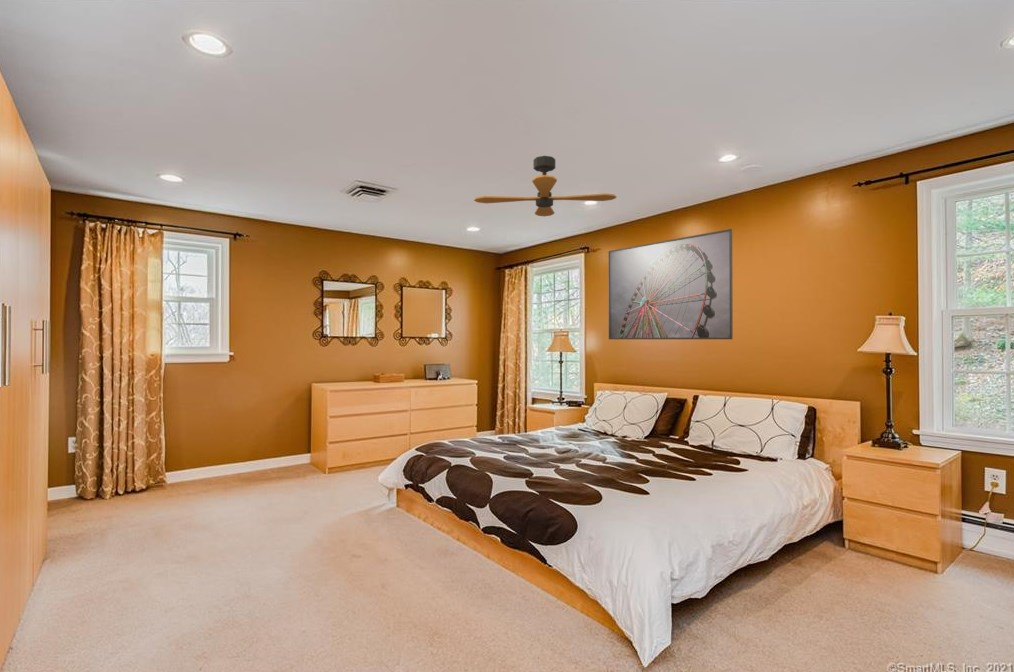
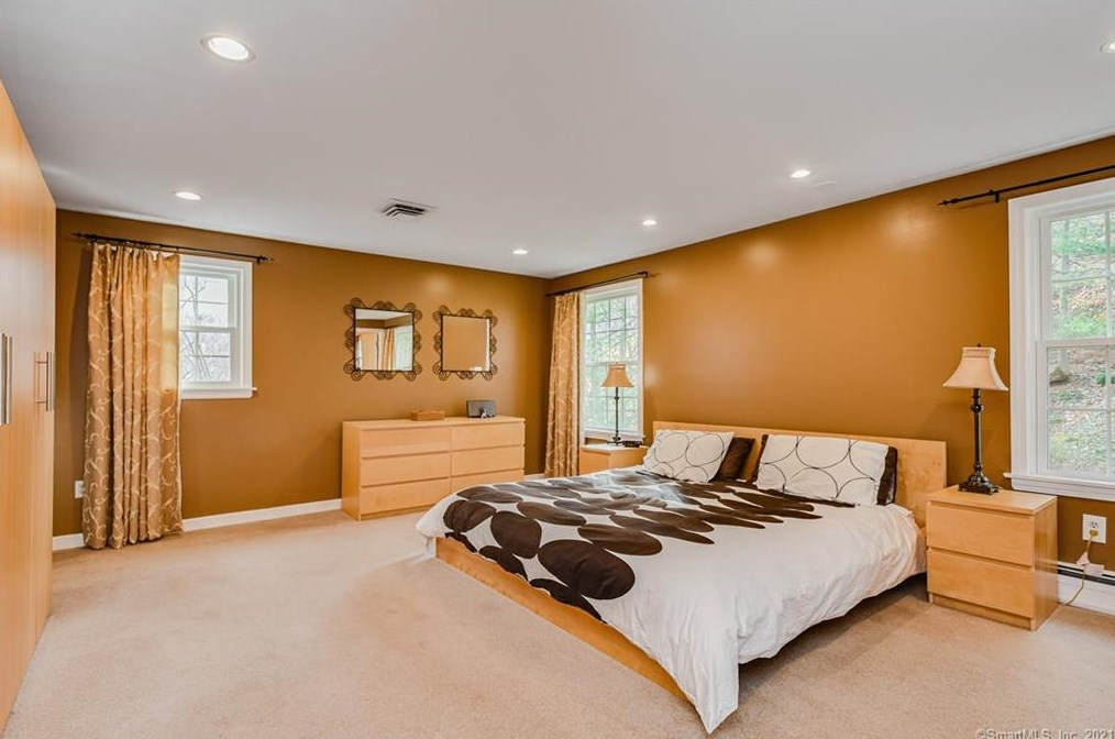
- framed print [608,228,734,340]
- ceiling fan [473,155,618,217]
